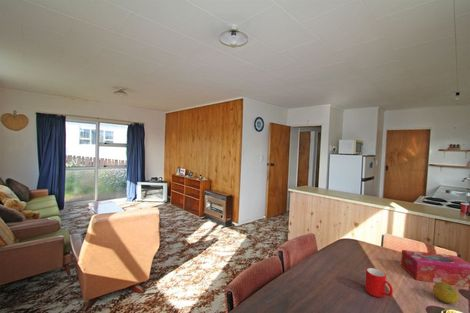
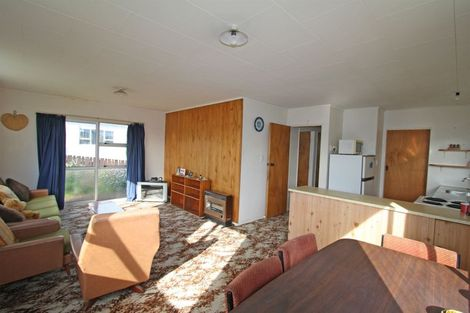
- cup [364,267,394,298]
- fruit [432,282,459,305]
- tissue box [400,249,470,288]
